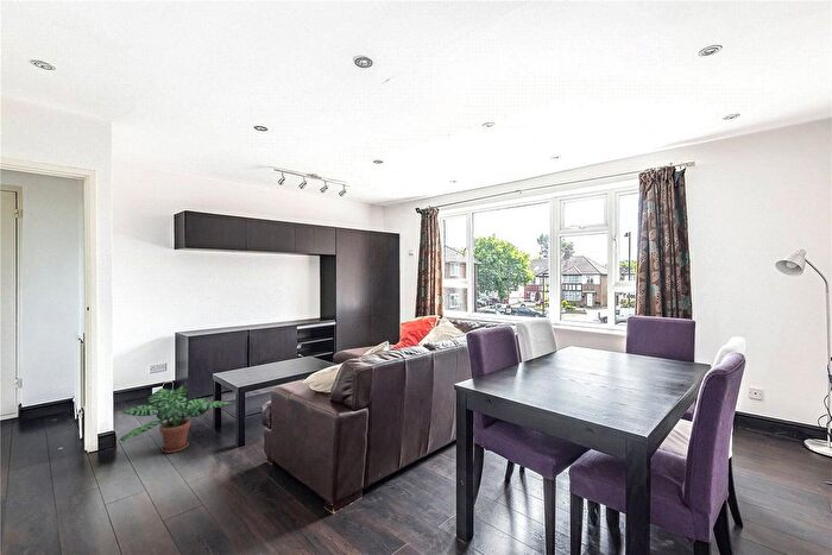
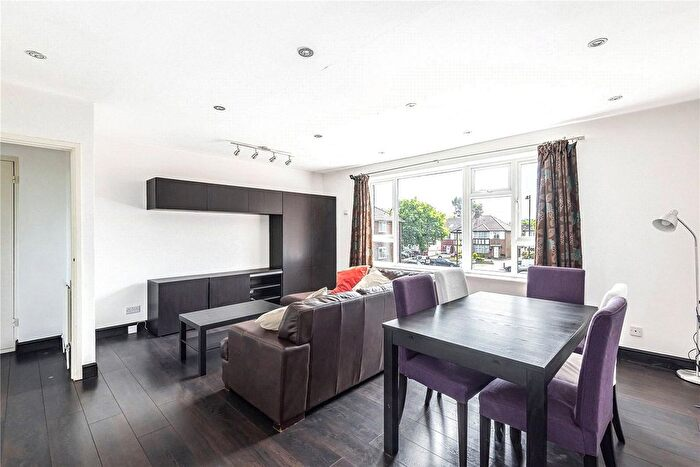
- potted plant [119,384,232,454]
